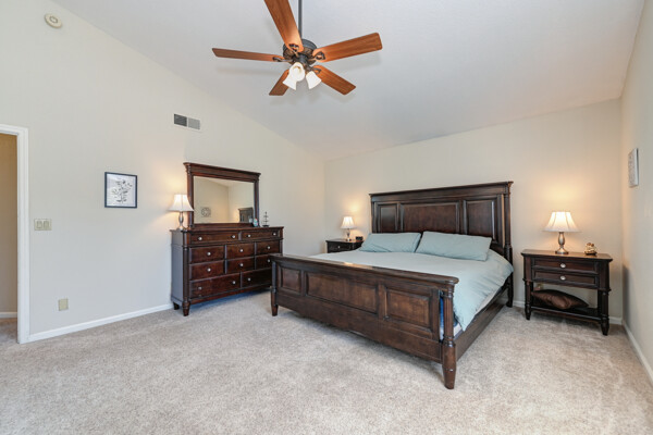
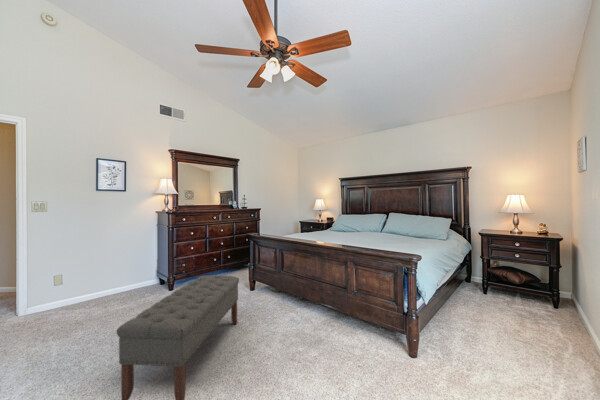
+ bench [116,274,240,400]
